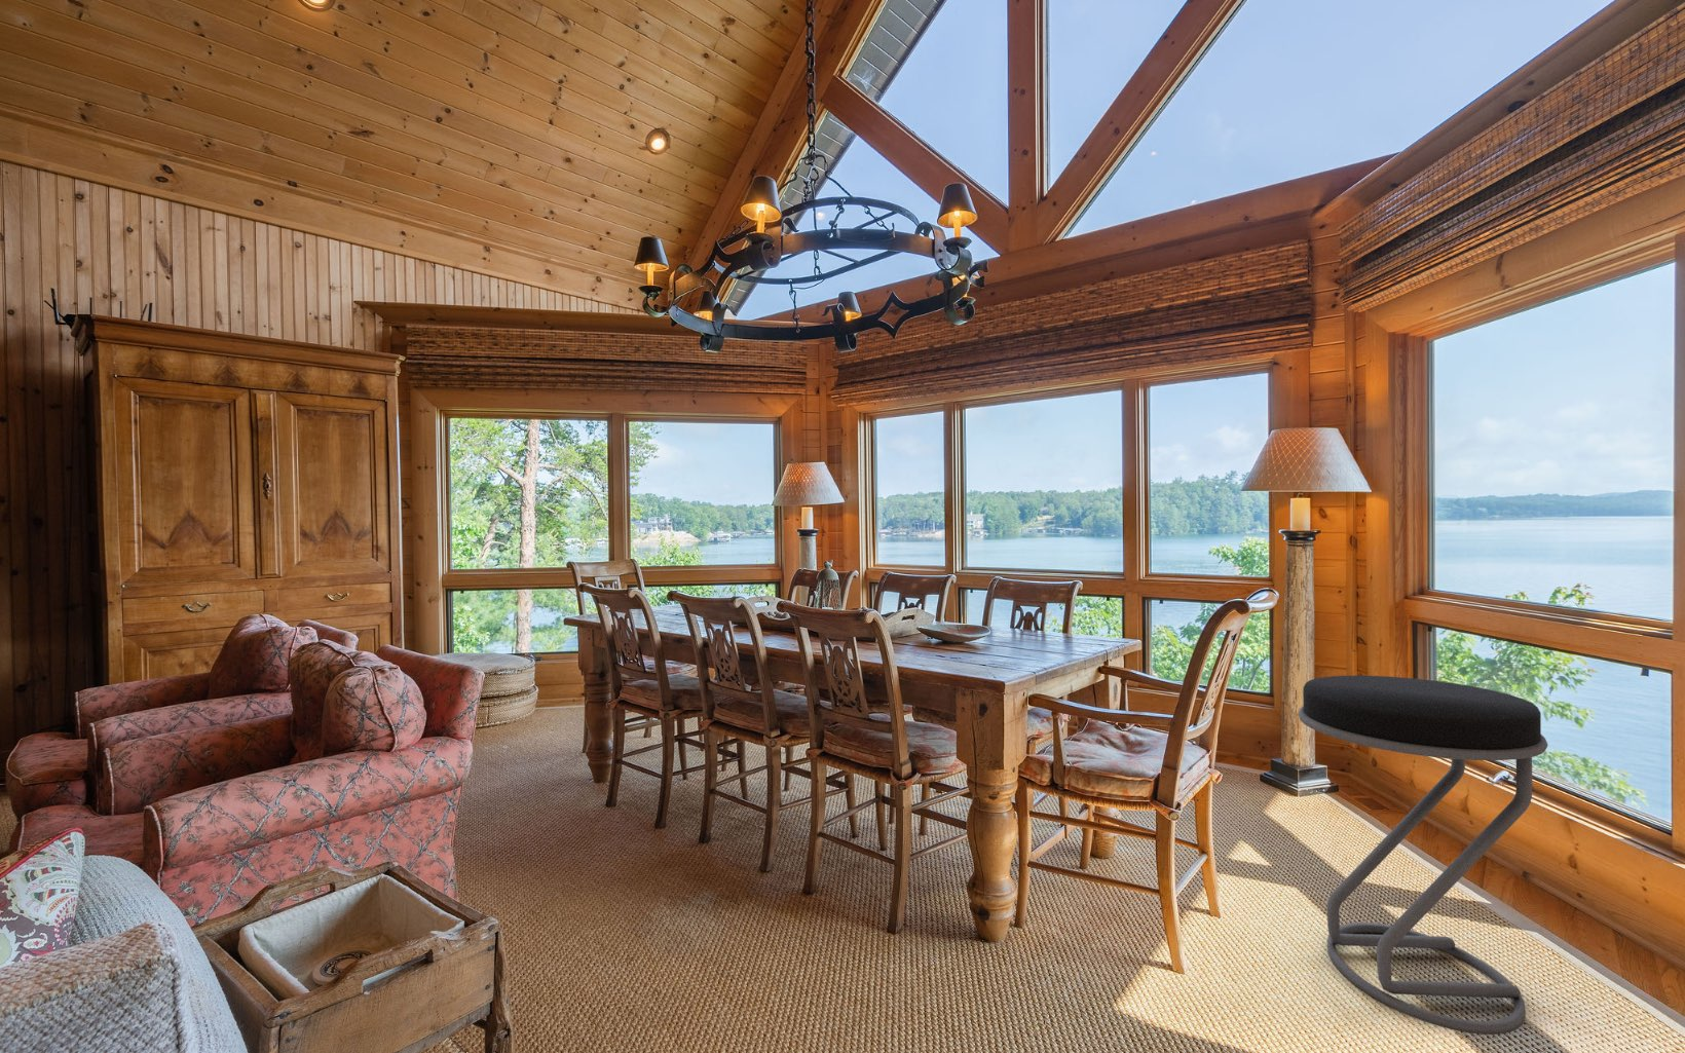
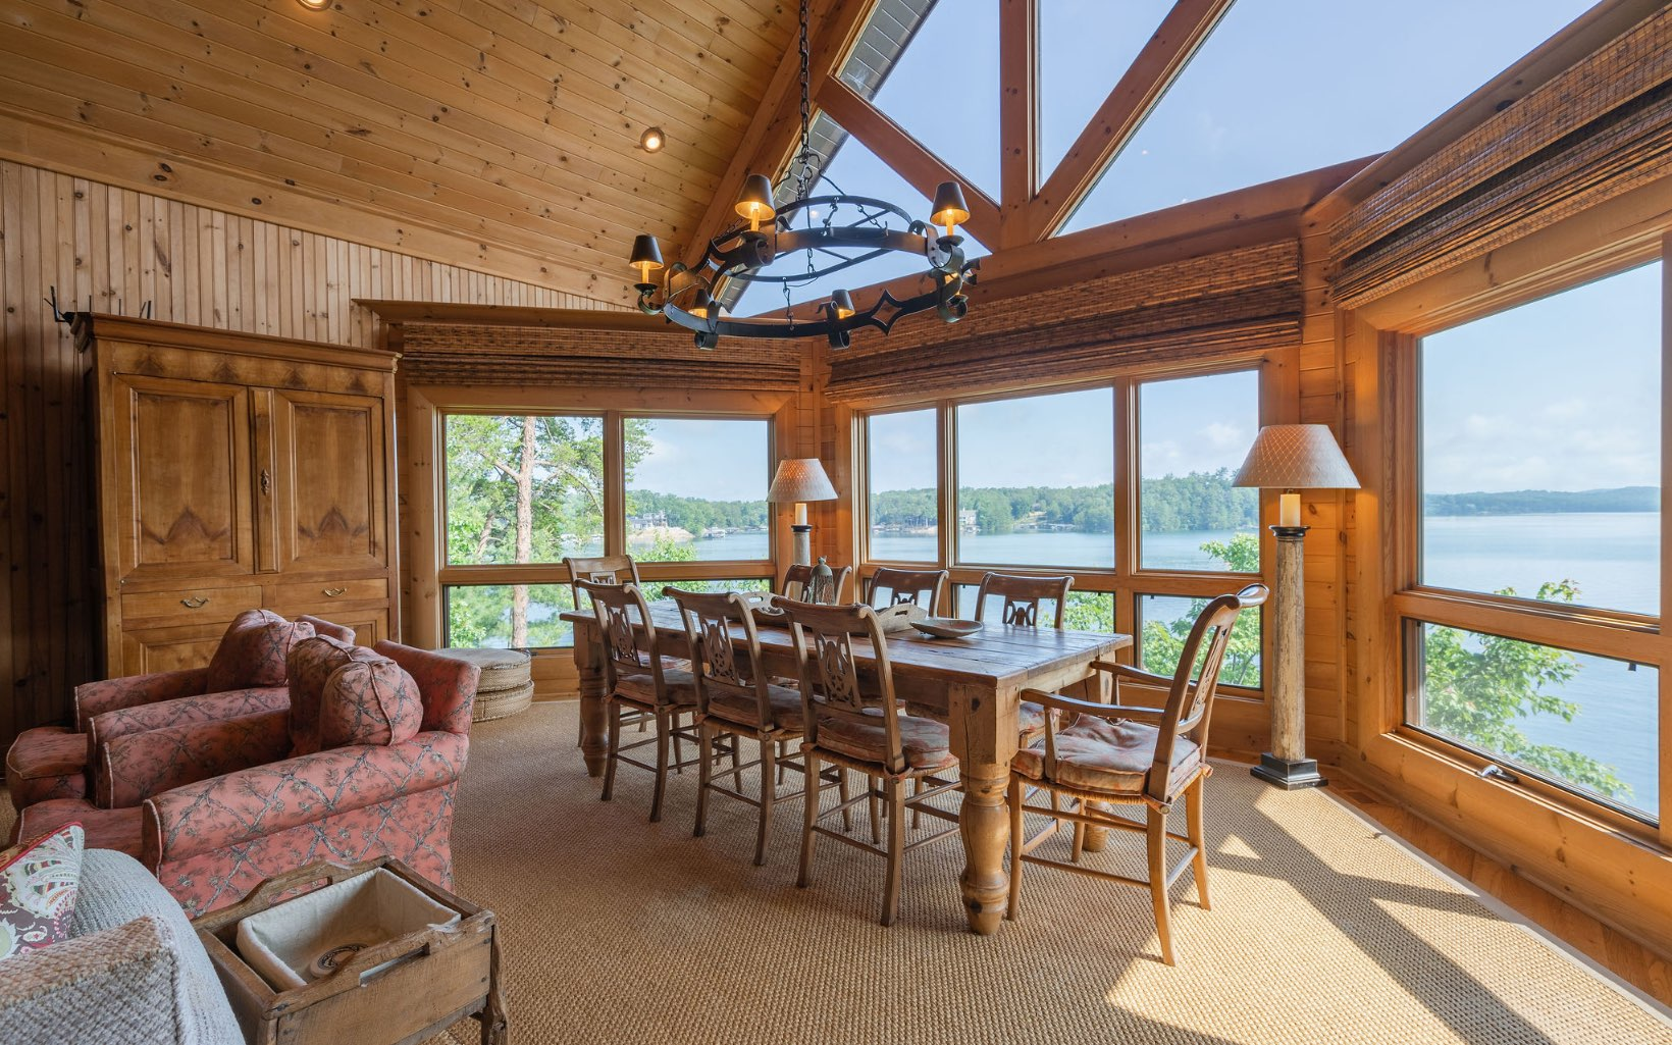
- stool [1298,675,1548,1036]
